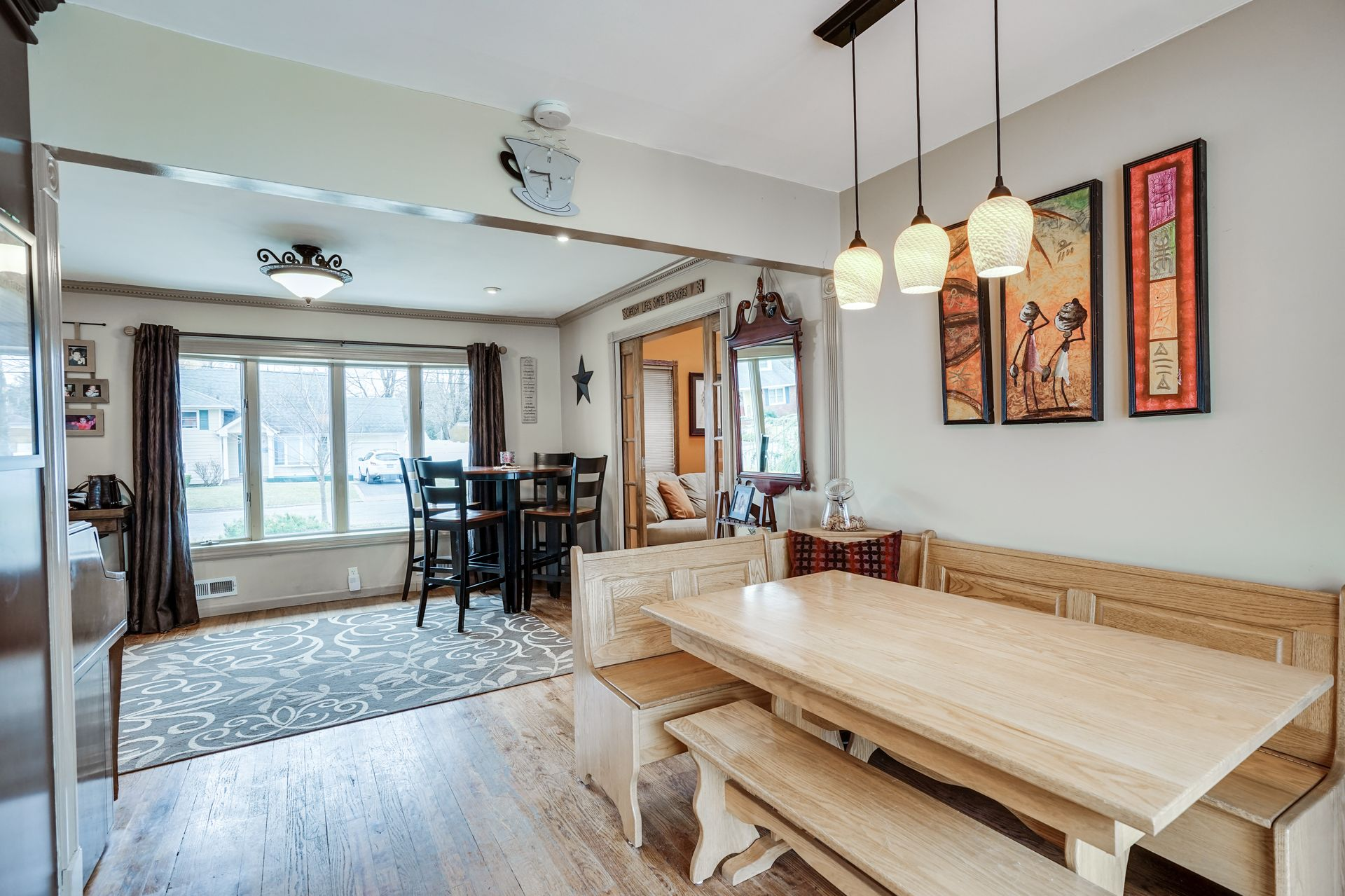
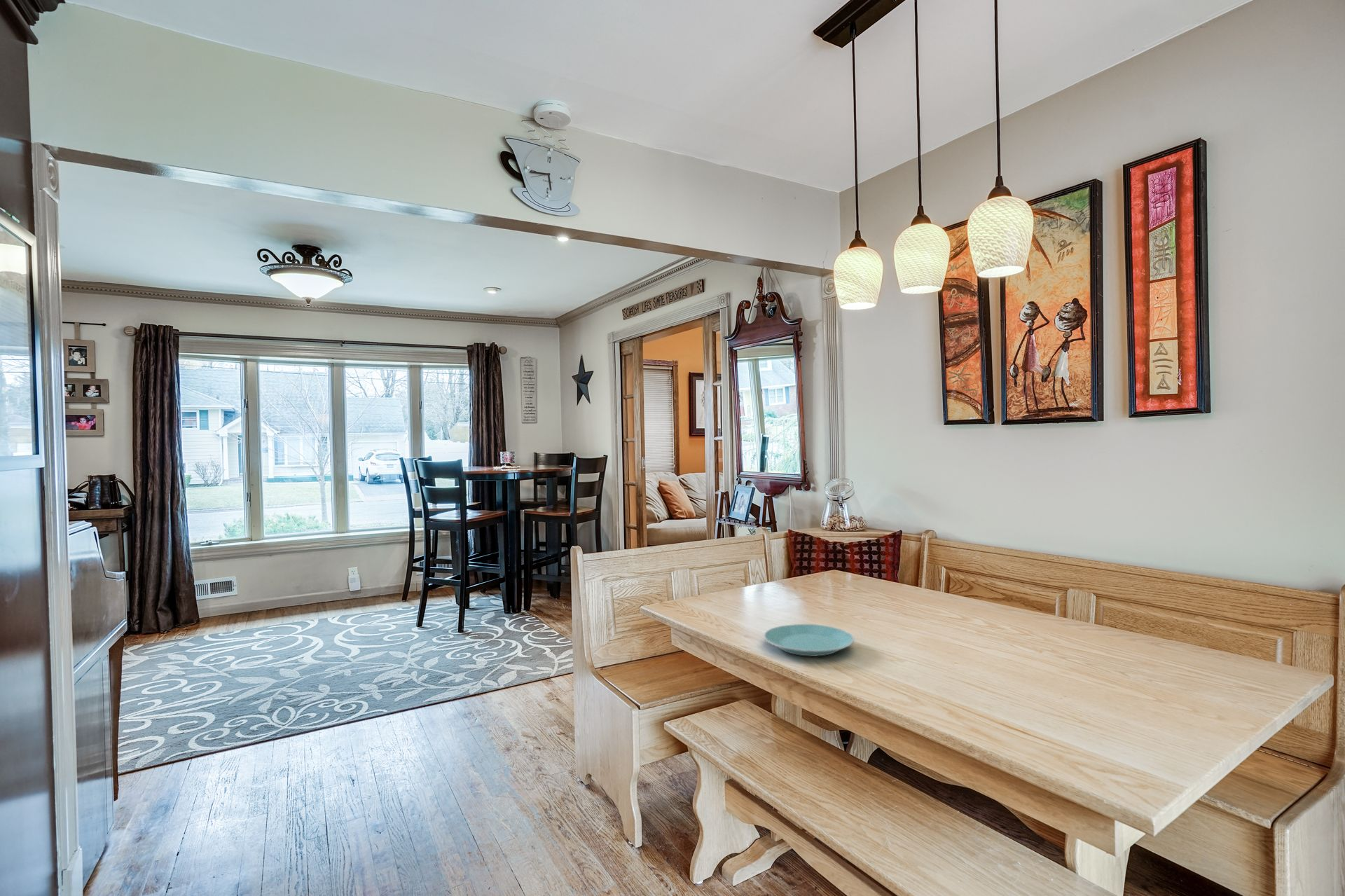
+ plate [763,623,855,657]
